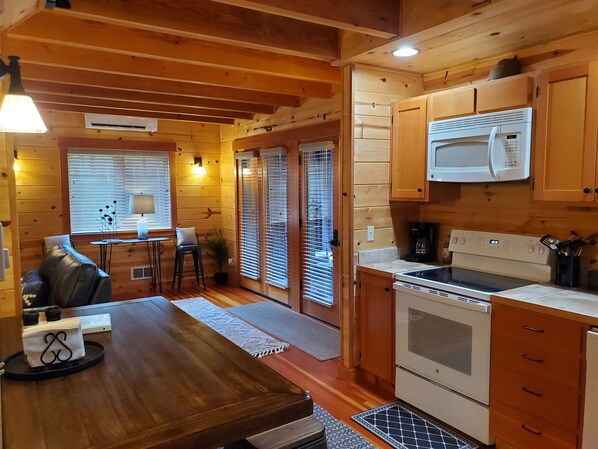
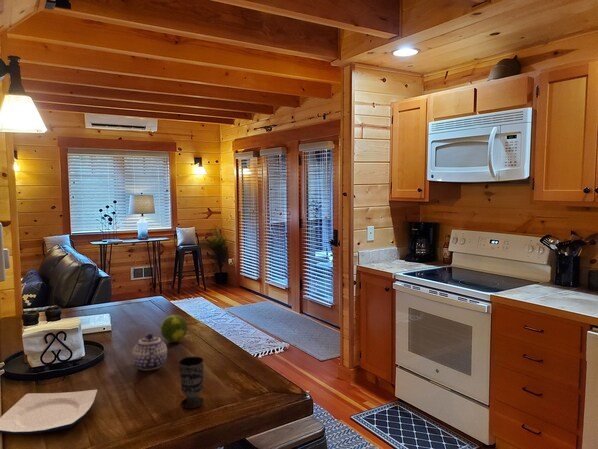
+ plate [0,389,98,435]
+ cup [178,356,205,409]
+ teapot [131,333,168,371]
+ fruit [160,314,188,343]
